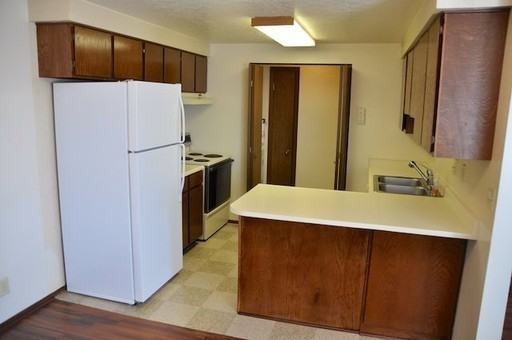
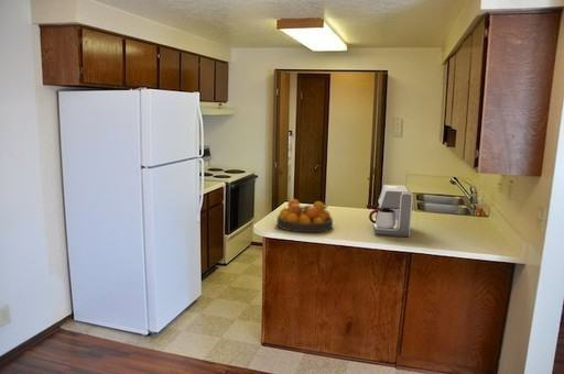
+ coffee maker [366,184,414,238]
+ fruit bowl [275,198,334,234]
